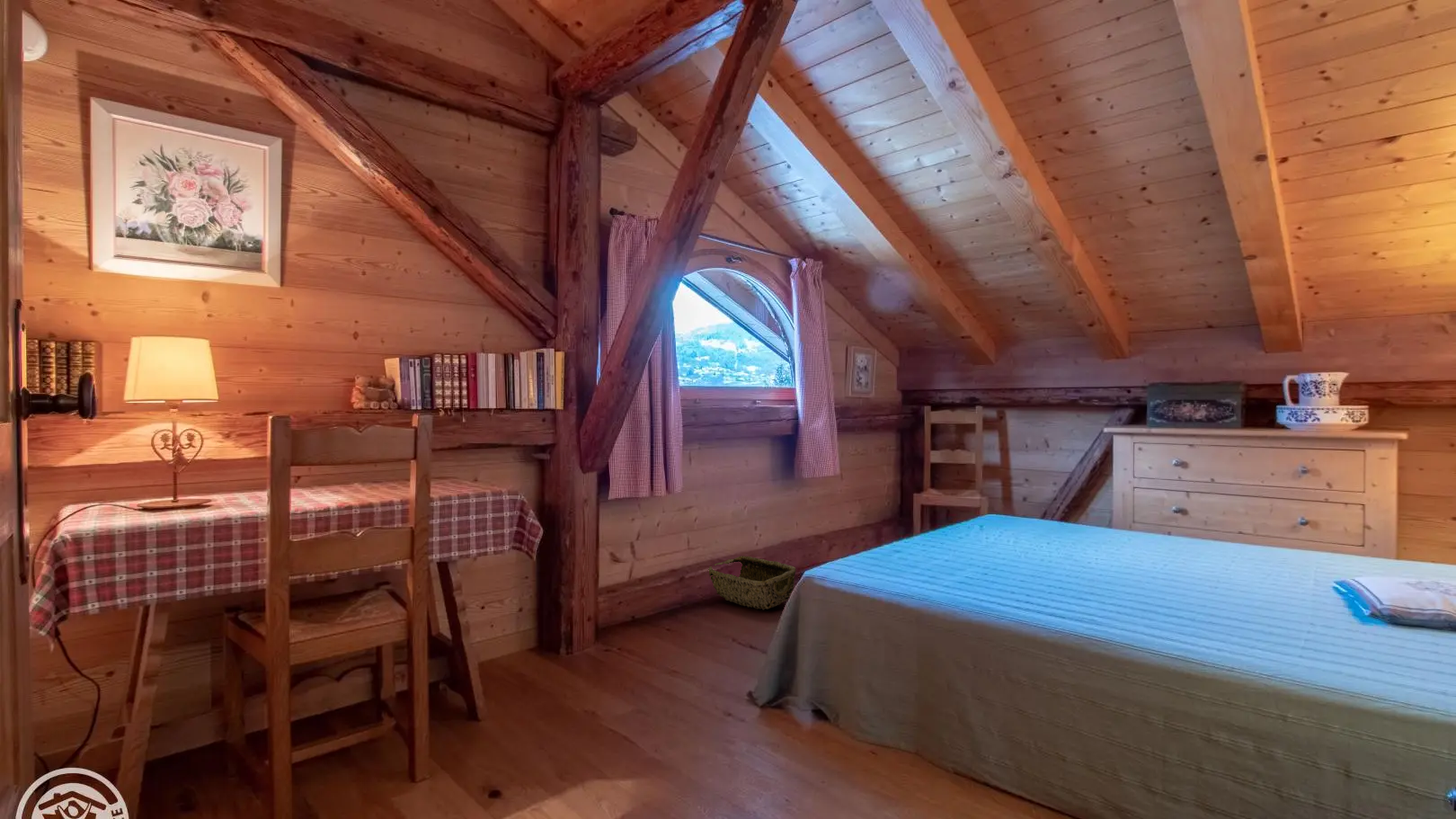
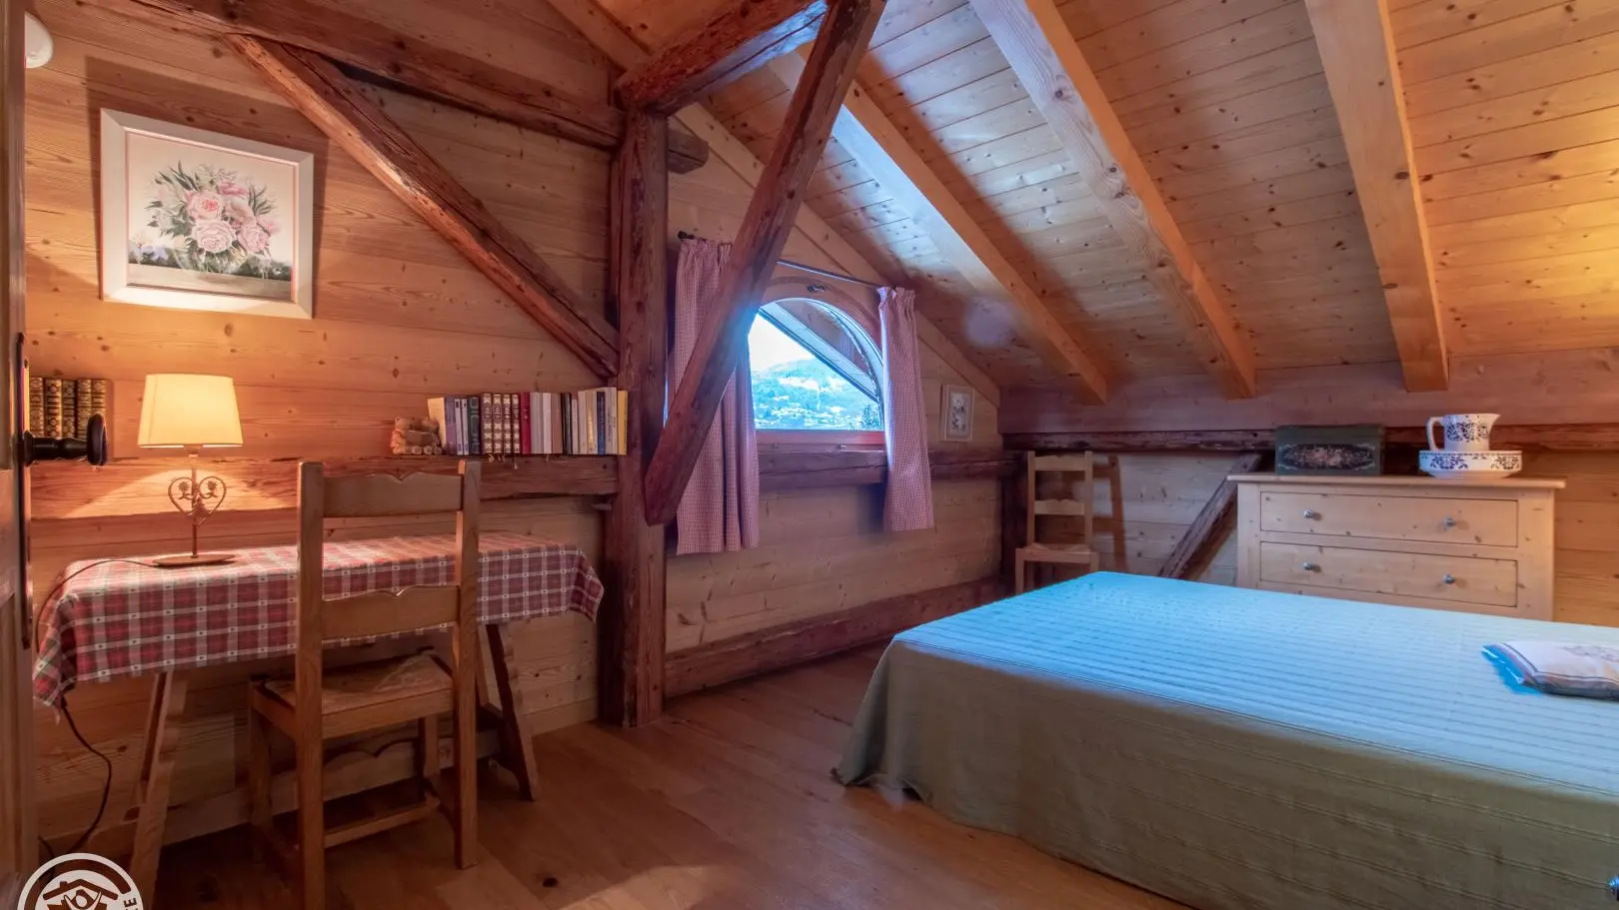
- woven basket [707,555,796,610]
